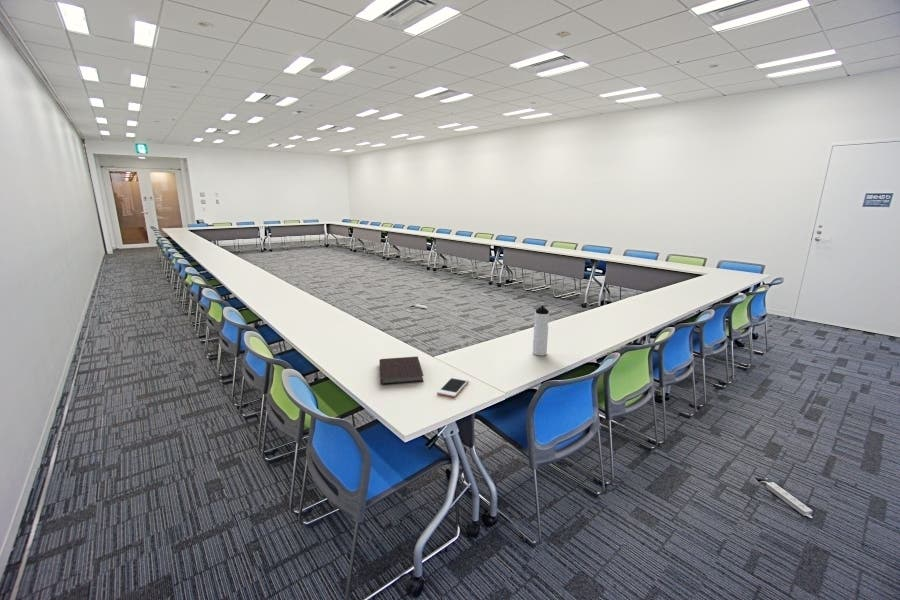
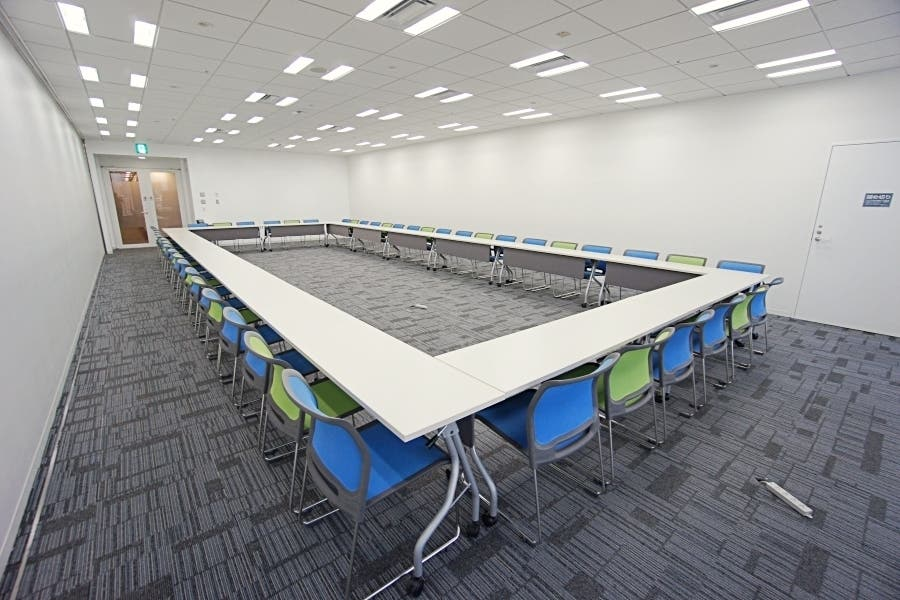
- notebook [378,356,424,386]
- cell phone [436,376,470,398]
- water bottle [532,305,550,357]
